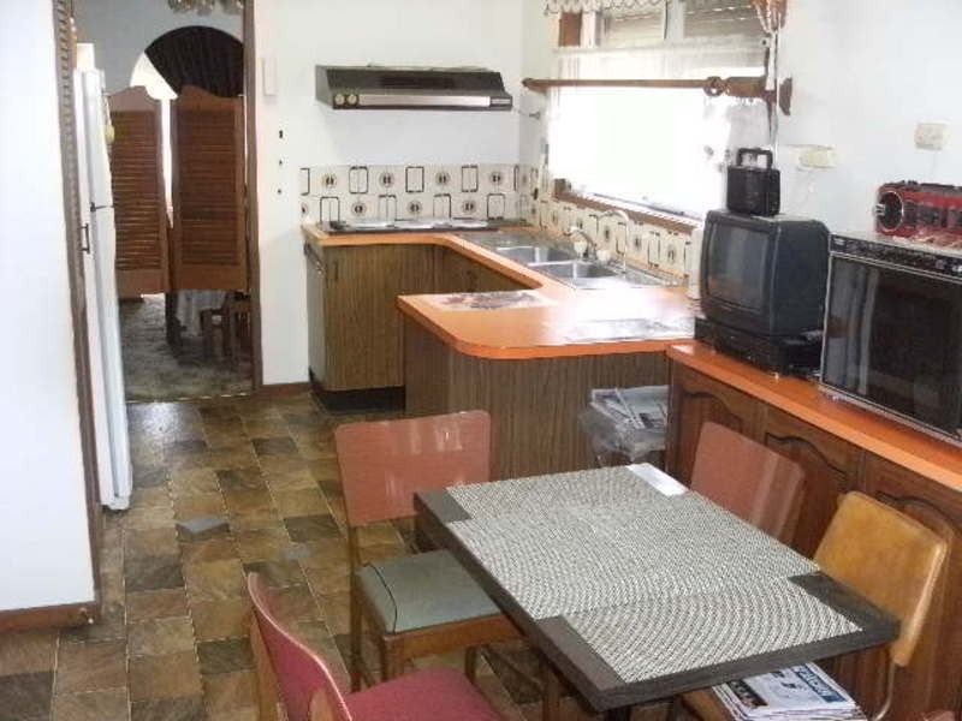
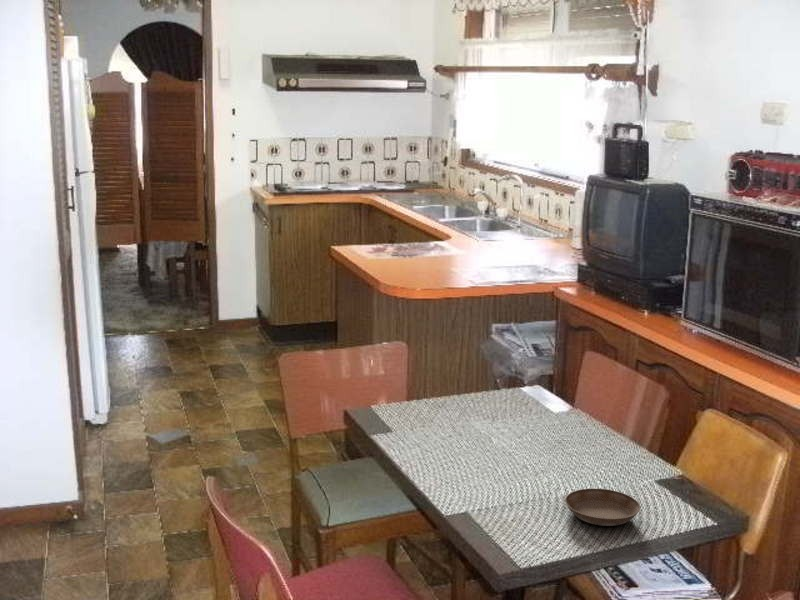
+ saucer [564,488,641,527]
